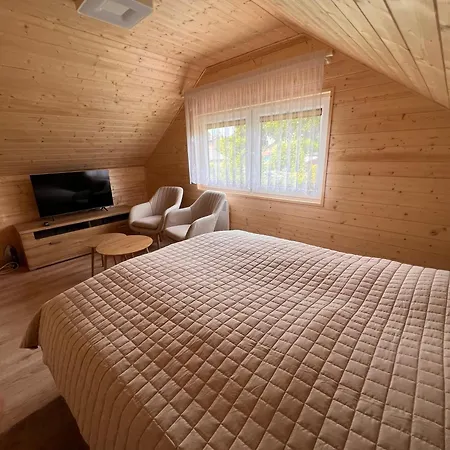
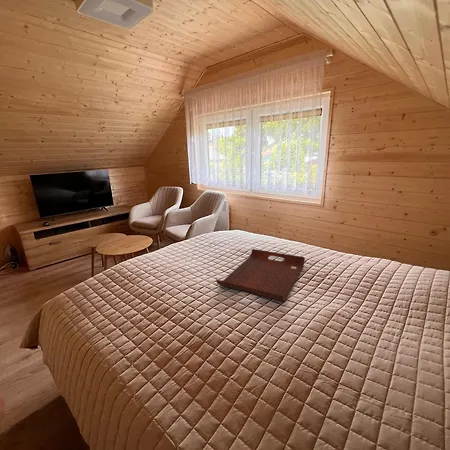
+ serving tray [215,248,306,302]
